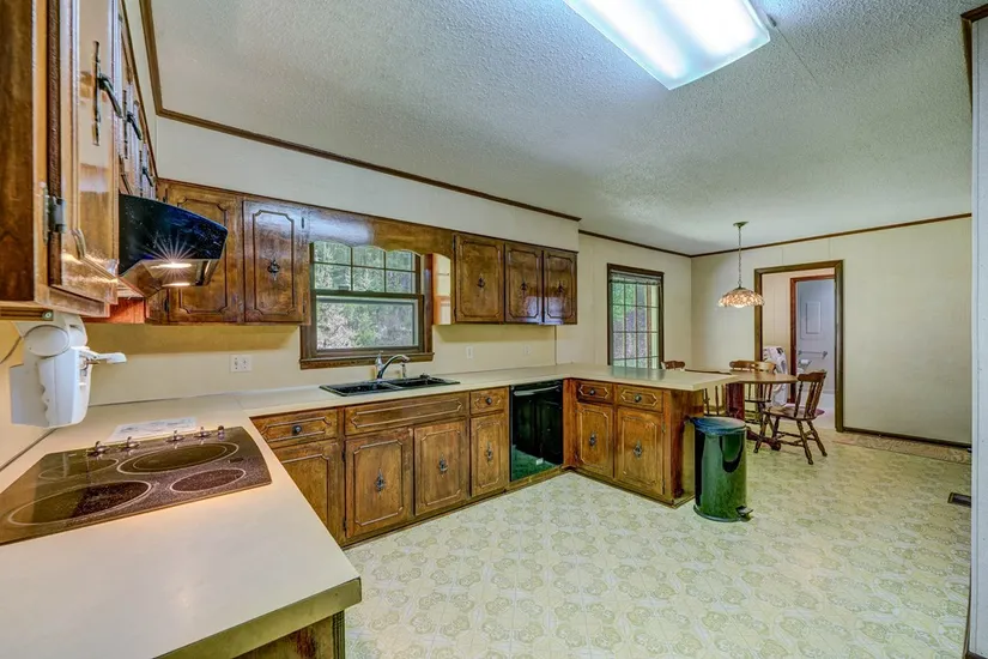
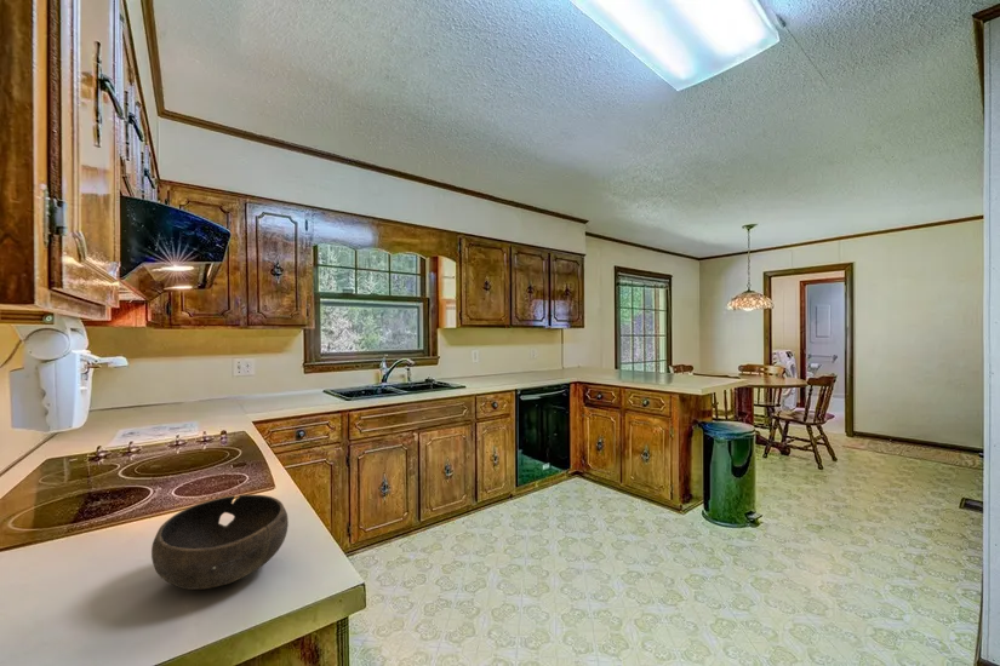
+ bowl [150,494,290,591]
